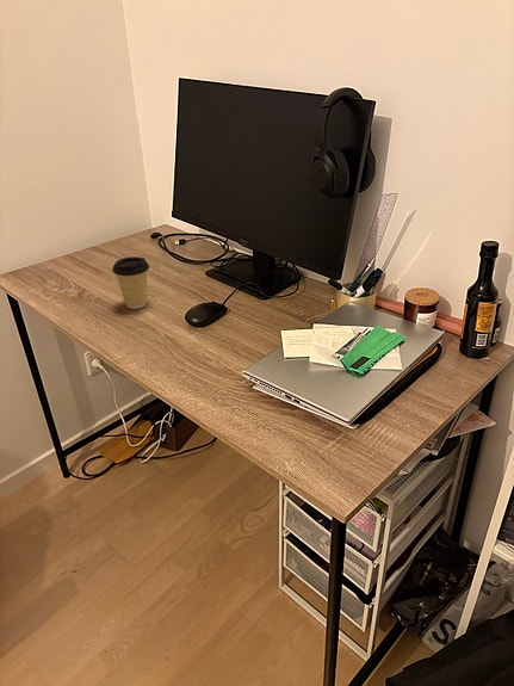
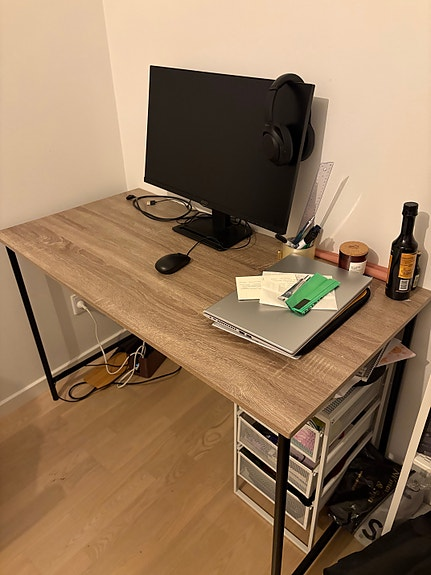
- coffee cup [111,255,150,310]
